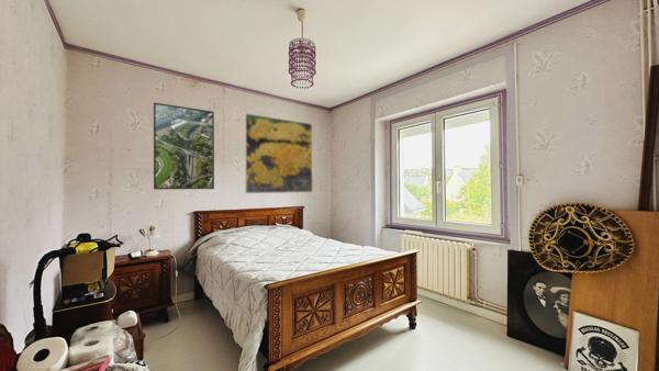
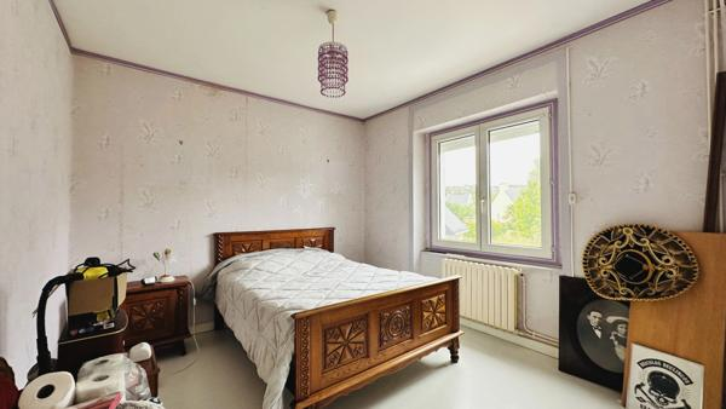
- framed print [244,112,314,194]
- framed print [153,101,215,191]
